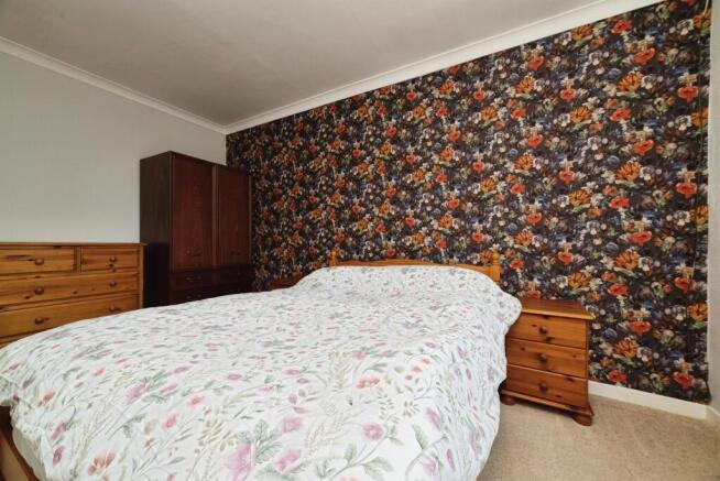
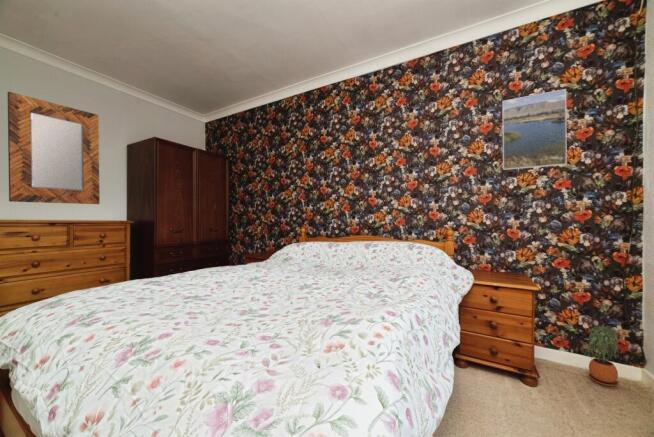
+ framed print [502,88,568,171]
+ potted plant [584,325,620,387]
+ home mirror [7,91,101,205]
